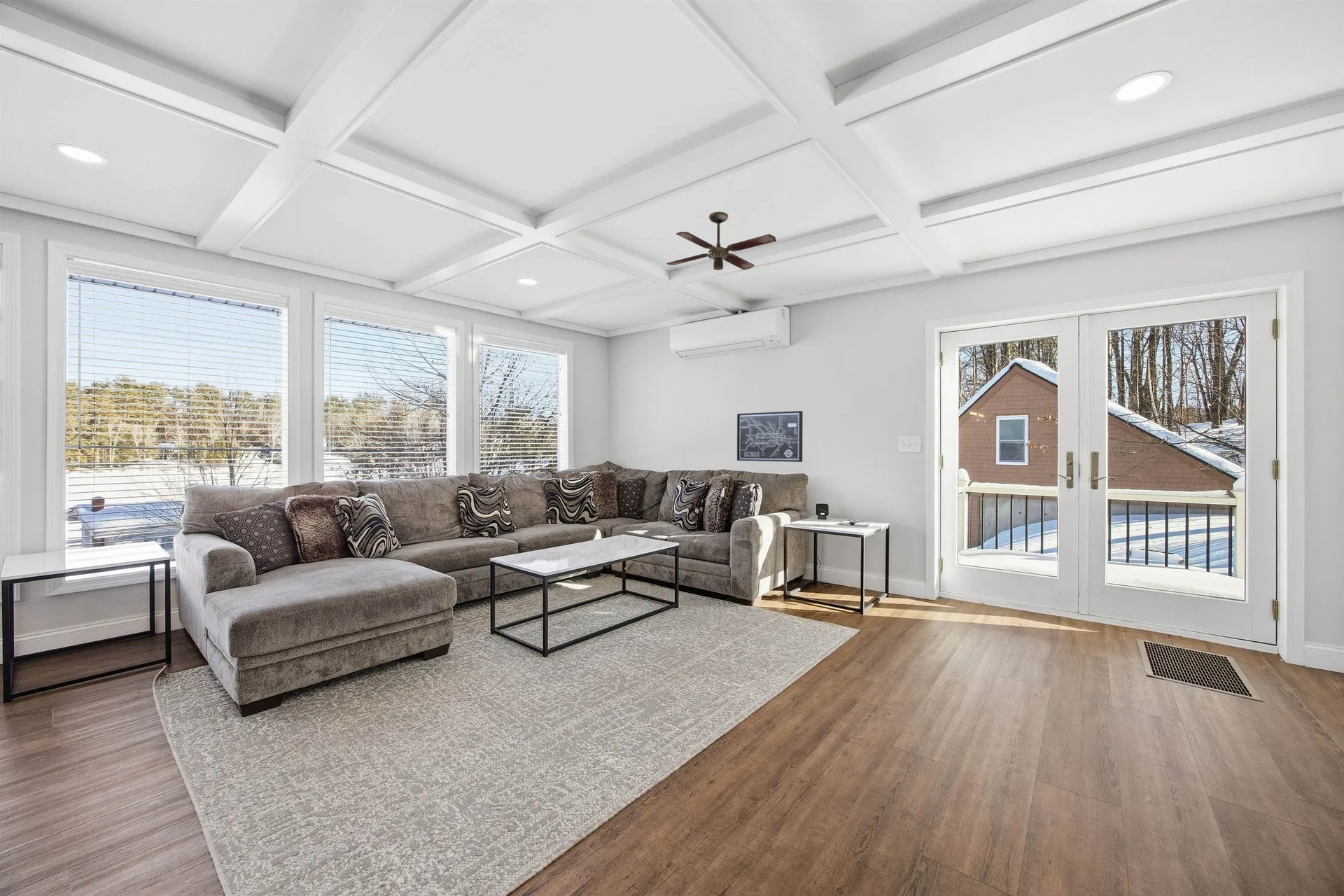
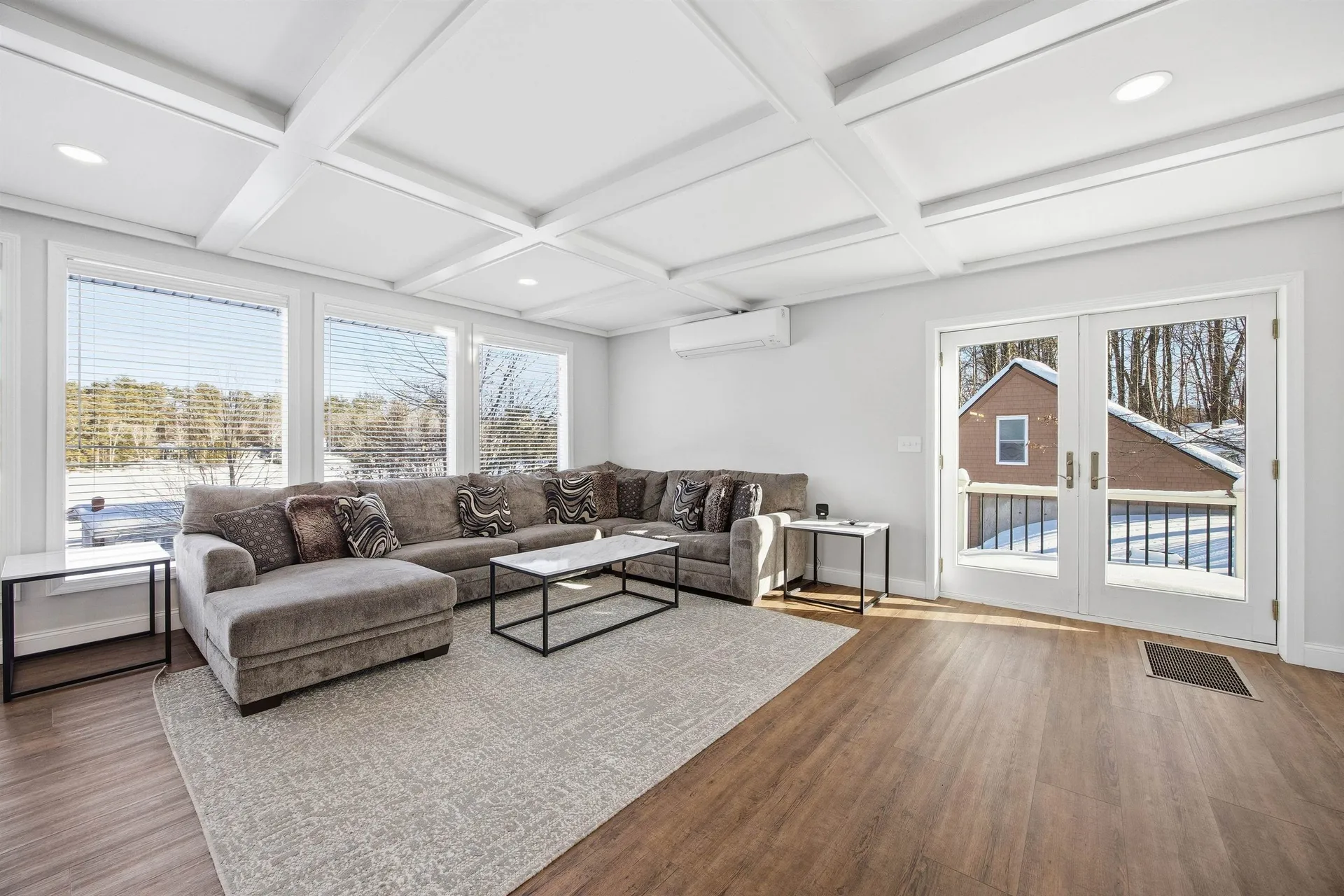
- wall art [736,410,804,463]
- ceiling fan [666,211,777,271]
